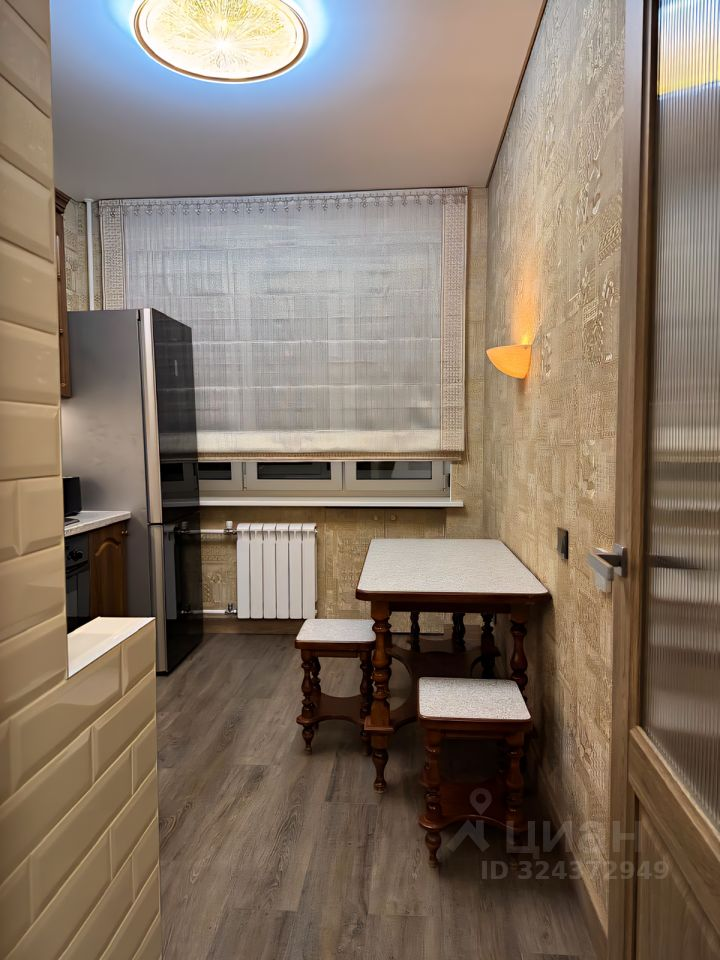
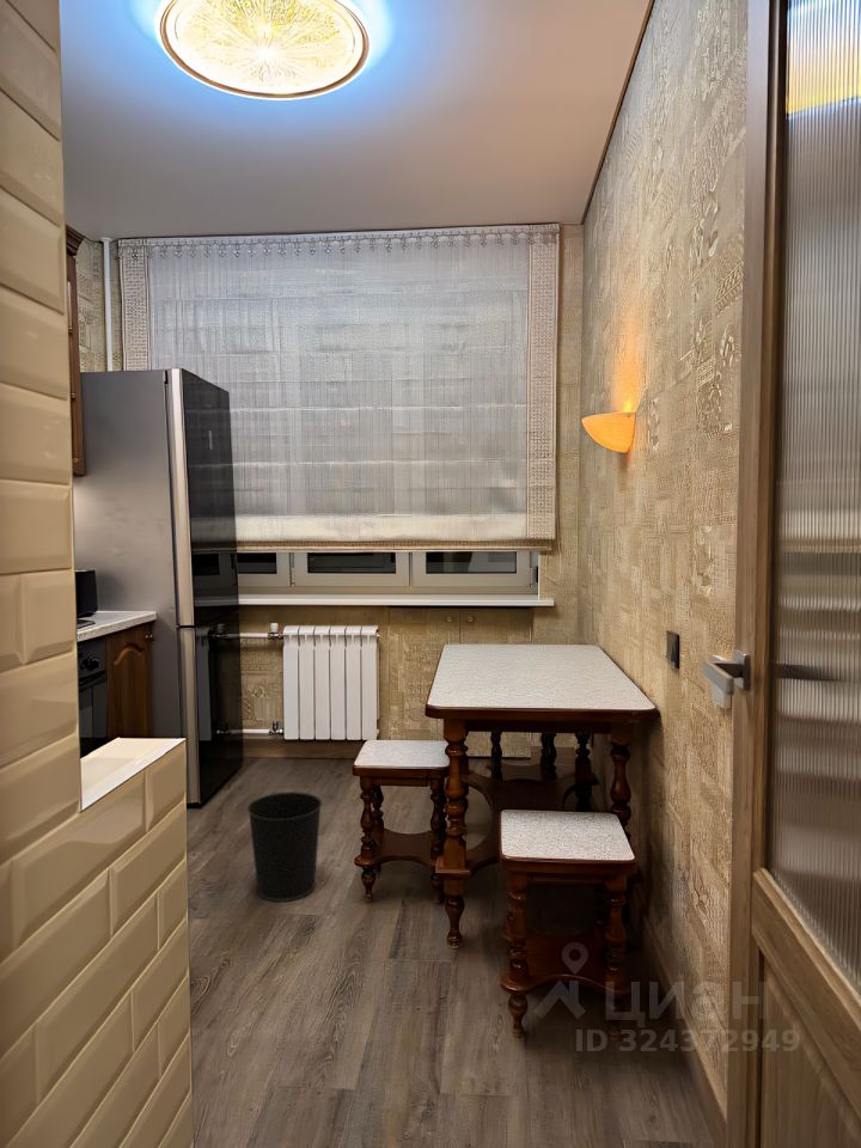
+ wastebasket [246,790,323,903]
